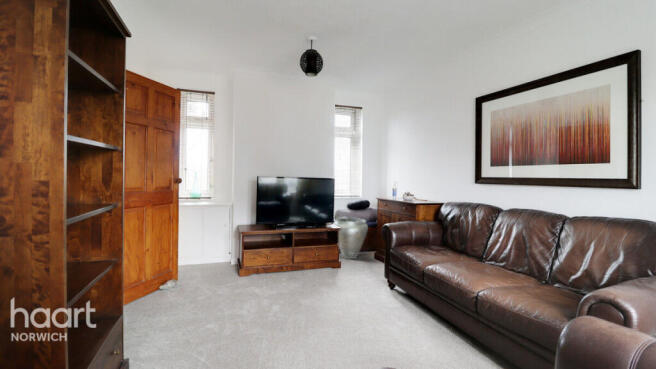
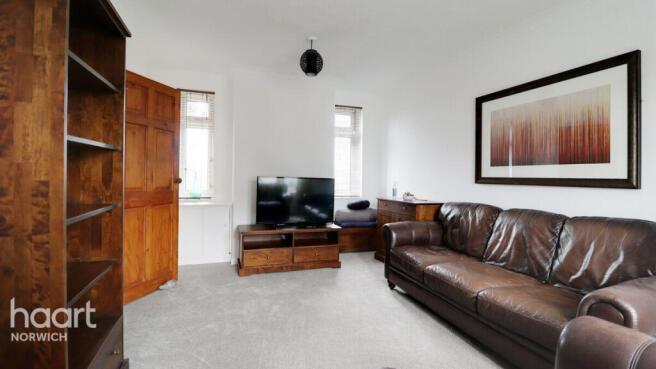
- vase [333,216,369,260]
